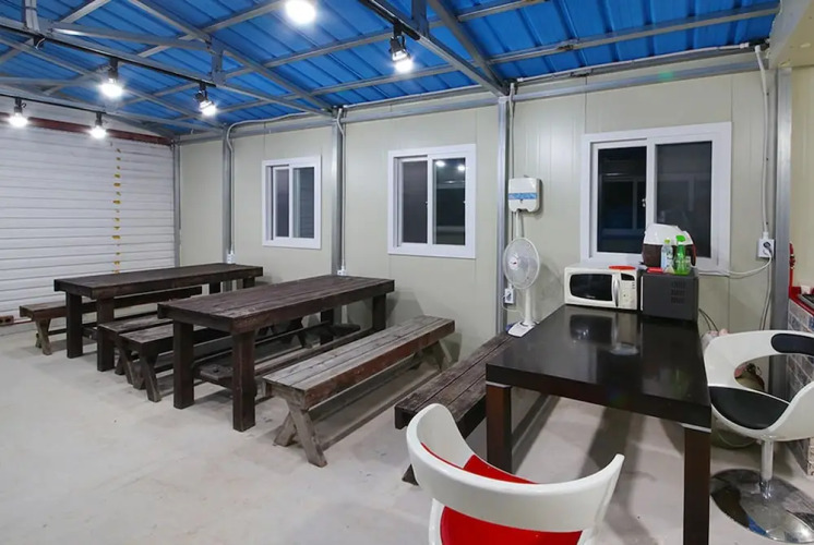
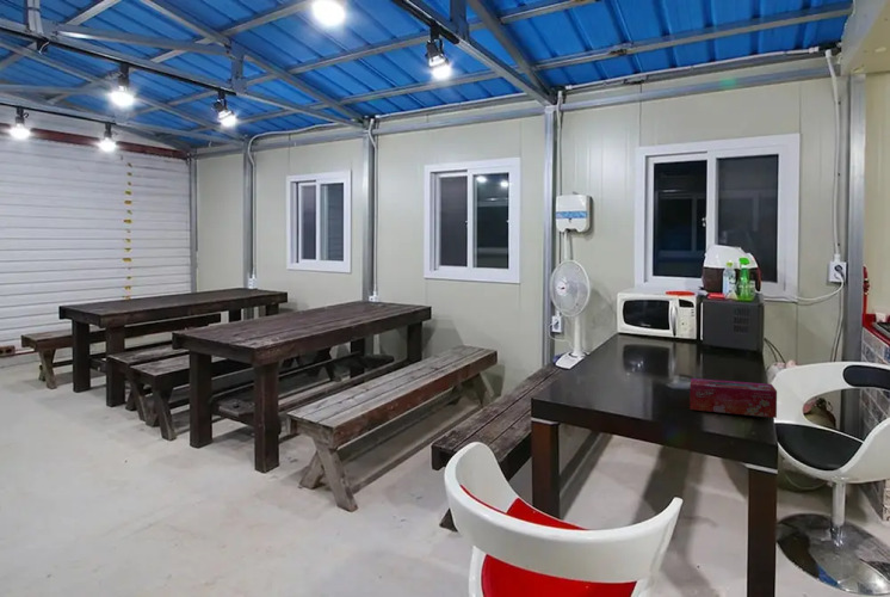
+ tissue box [688,377,778,419]
